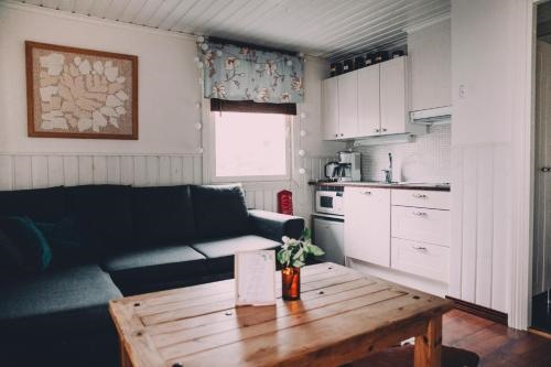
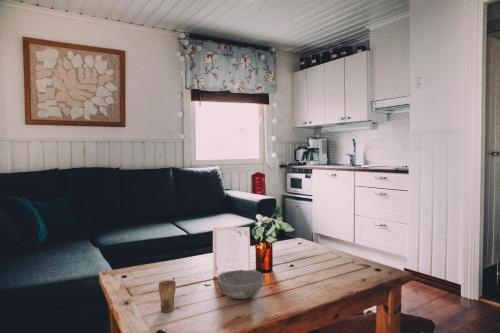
+ cup [158,276,177,313]
+ bowl [216,269,265,300]
